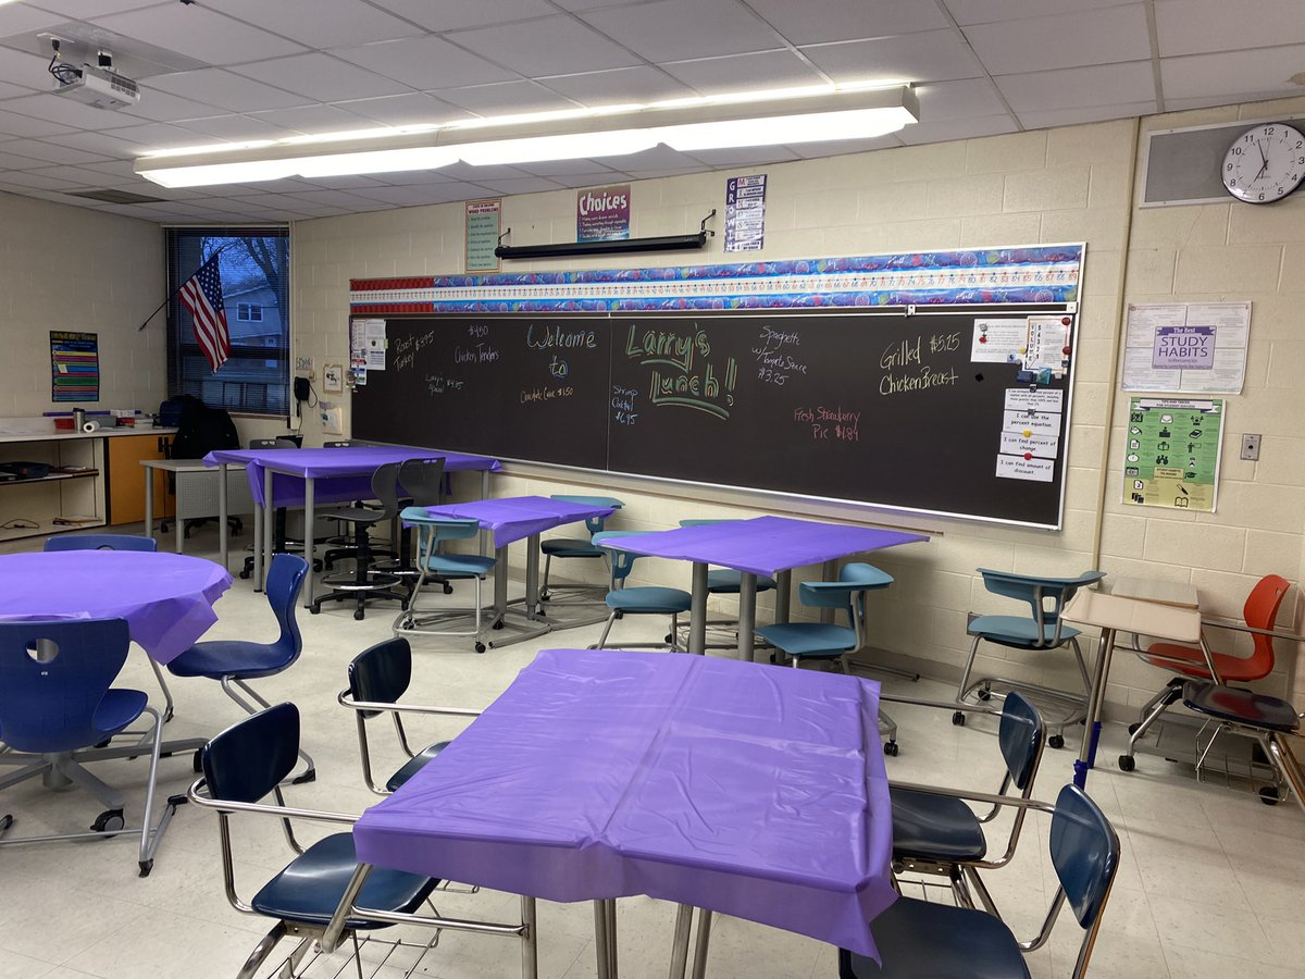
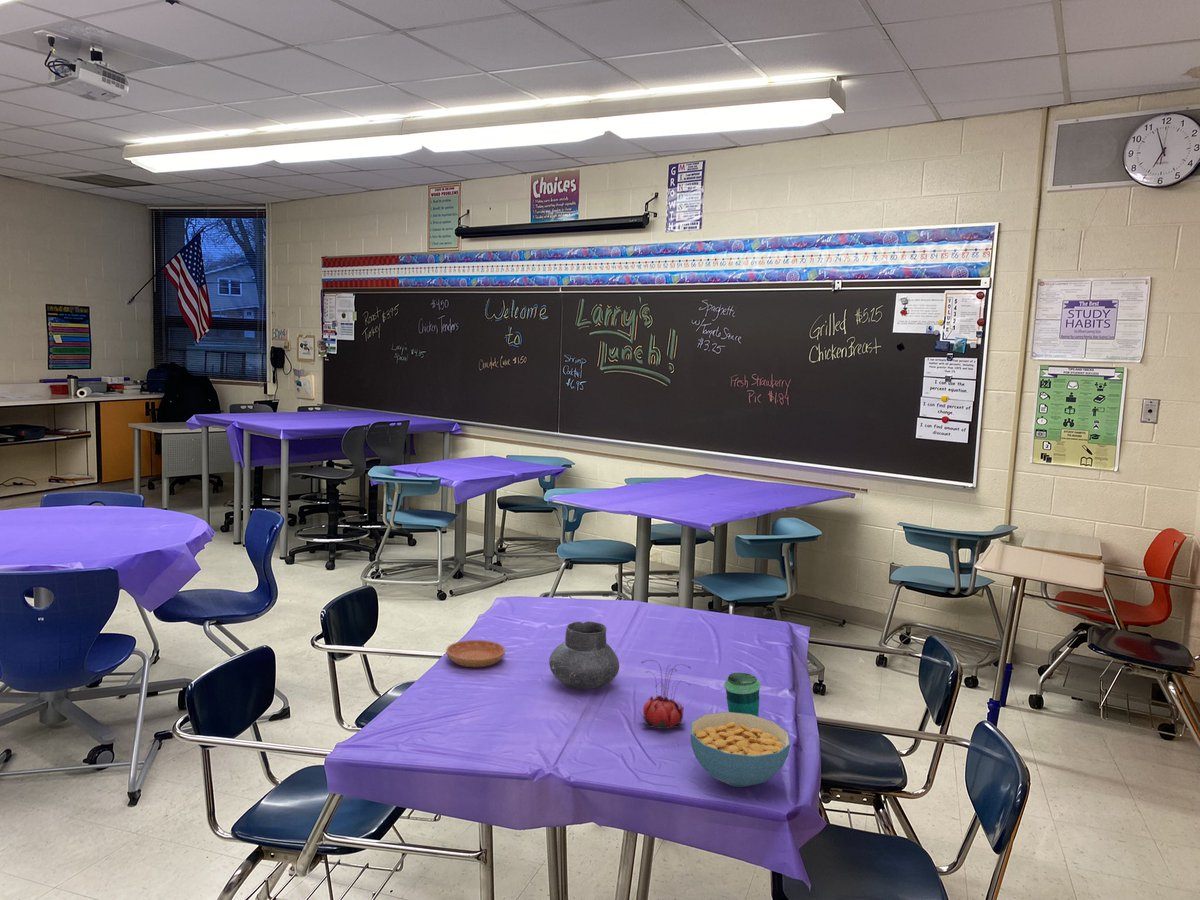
+ cup [723,672,762,717]
+ flower [638,659,692,730]
+ saucer [445,639,506,668]
+ vase [548,621,620,690]
+ cereal bowl [689,711,792,788]
